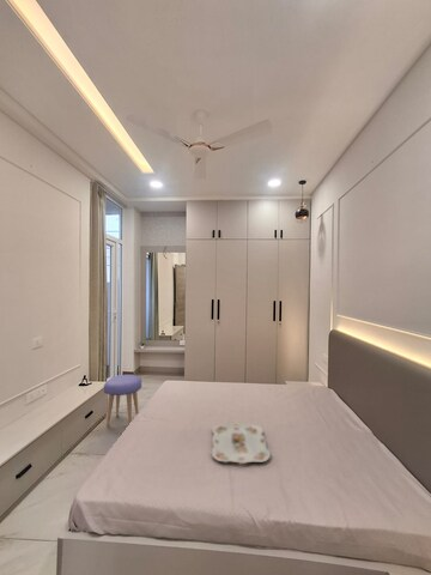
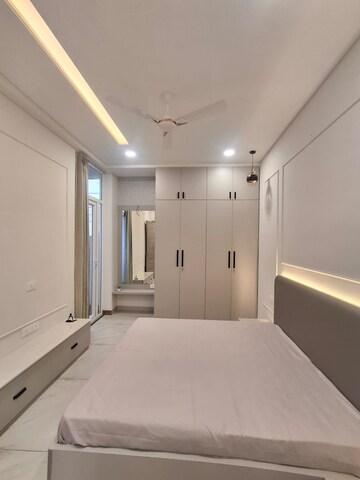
- stool [103,374,142,428]
- serving tray [211,422,272,465]
